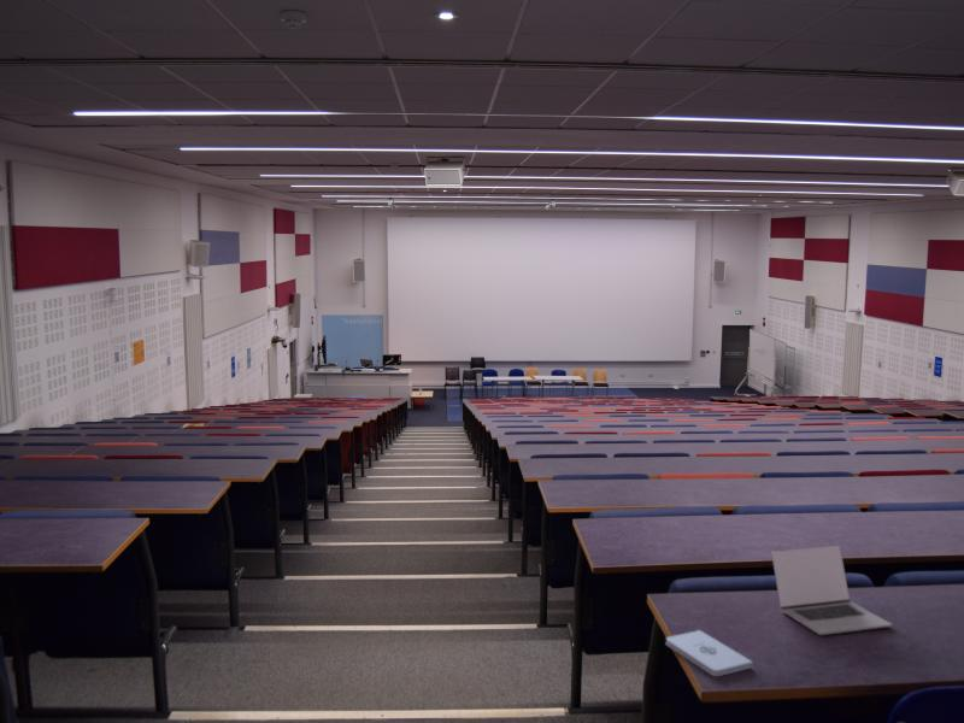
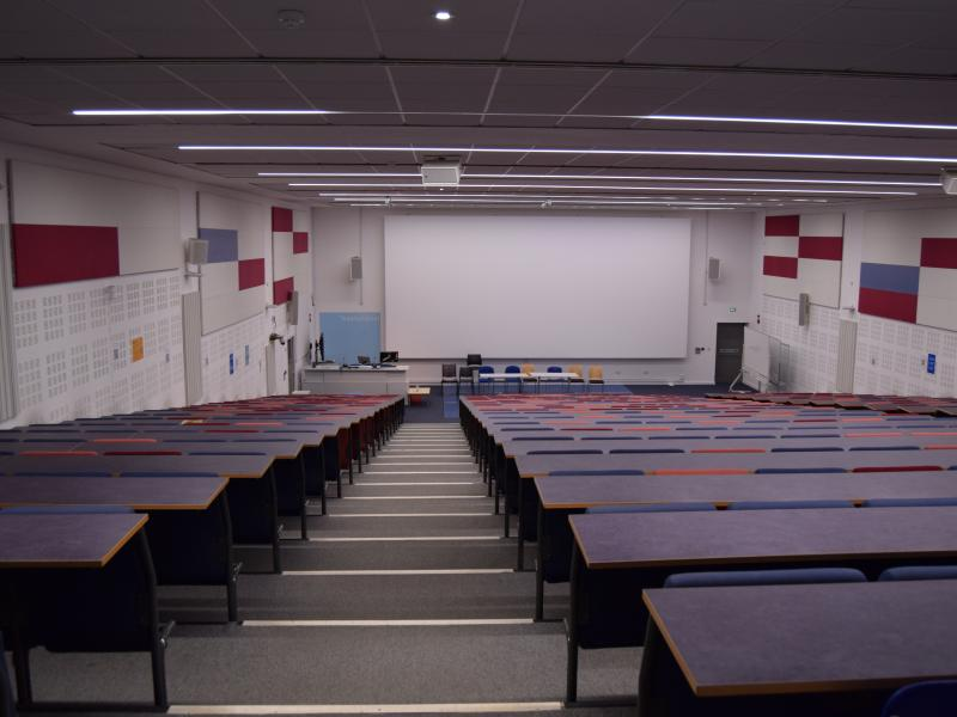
- notepad [665,629,754,677]
- laptop [770,543,893,636]
